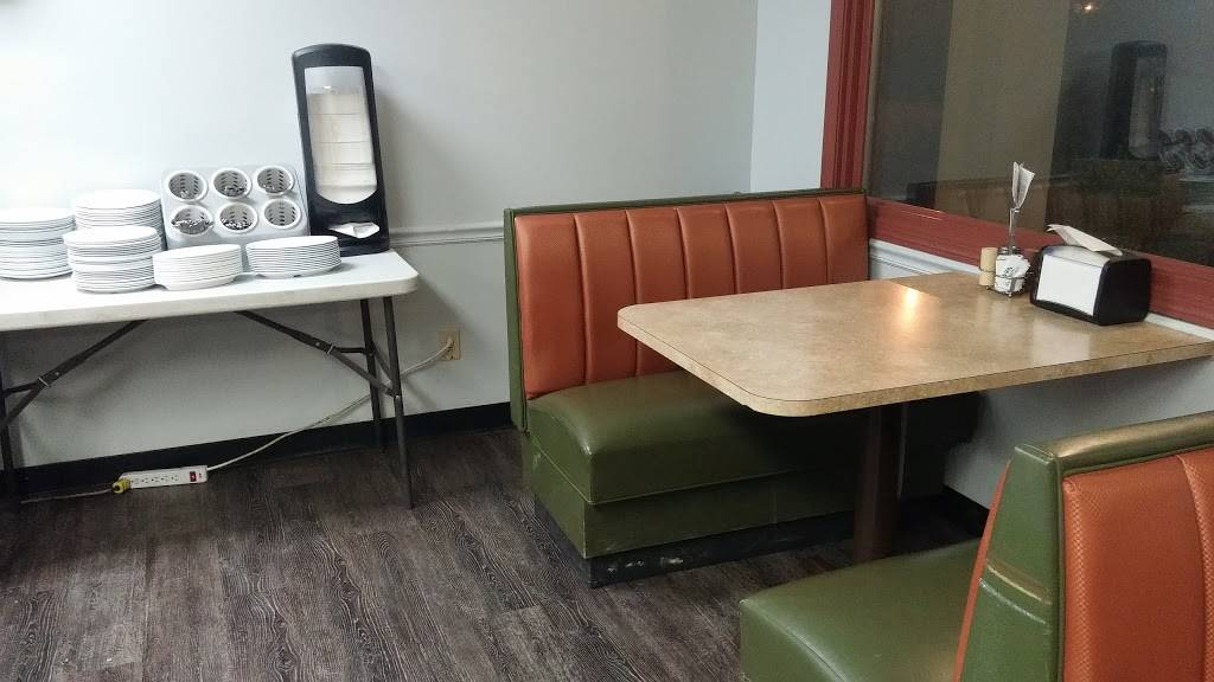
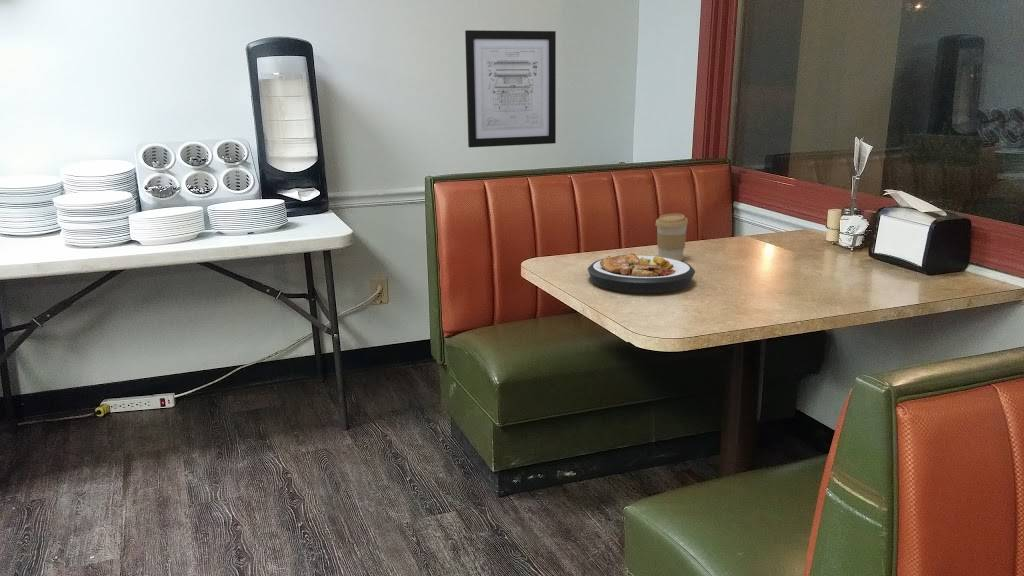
+ wall art [464,29,557,148]
+ coffee cup [654,213,689,261]
+ plate [587,253,696,293]
